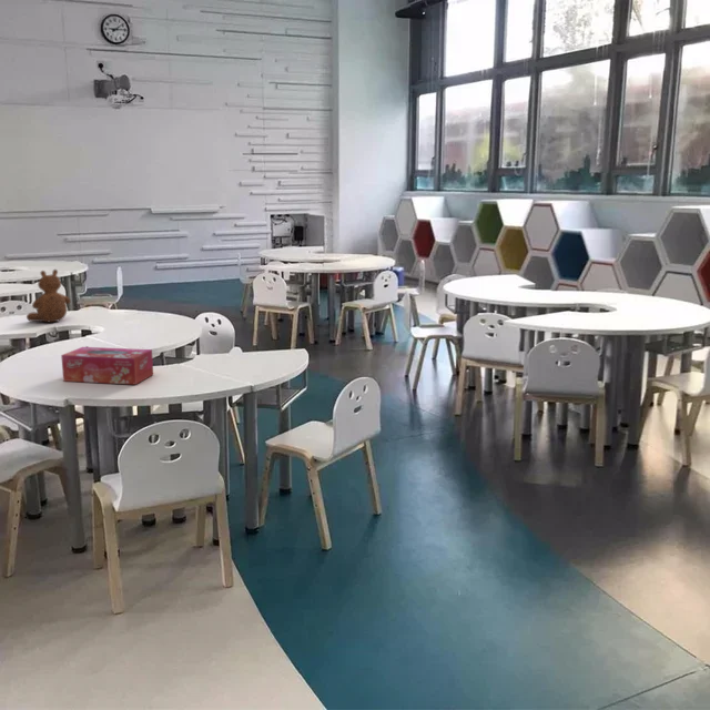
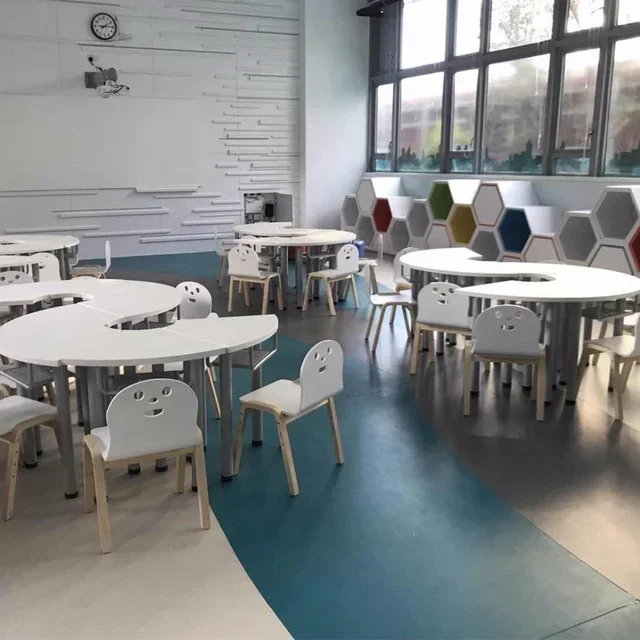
- teddy bear [26,268,72,323]
- tissue box [60,346,154,386]
